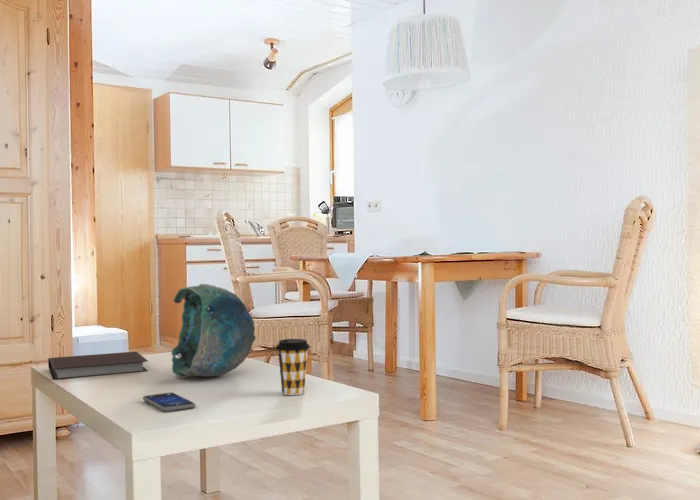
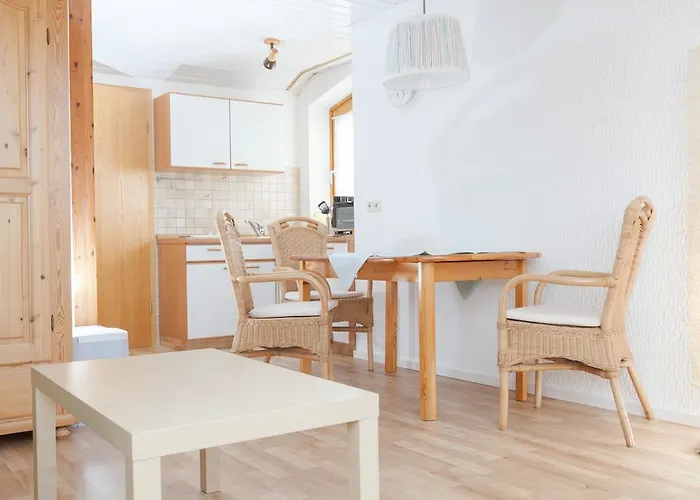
- decorative bowl [171,283,257,378]
- notebook [47,350,149,381]
- coffee cup [275,338,311,396]
- smartphone [142,392,196,413]
